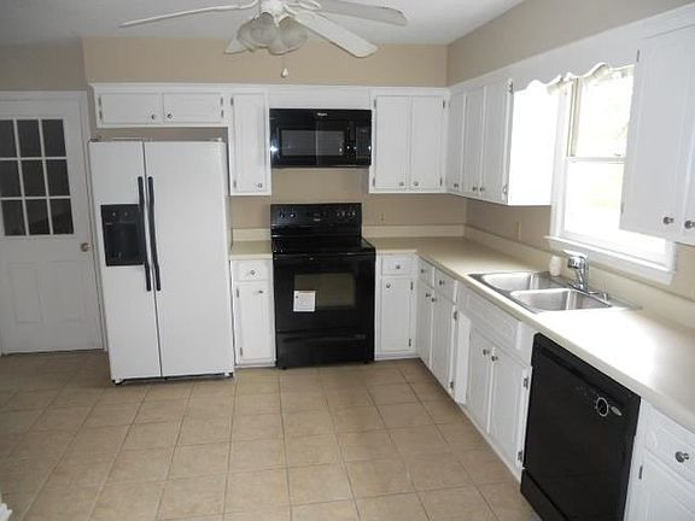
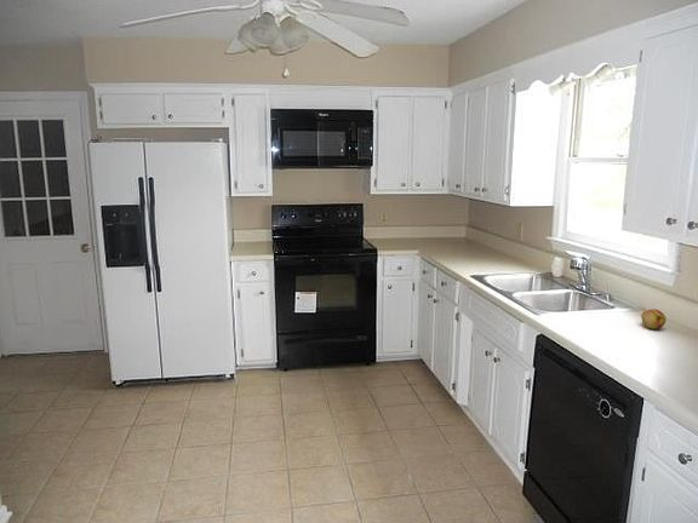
+ fruit [640,308,668,331]
